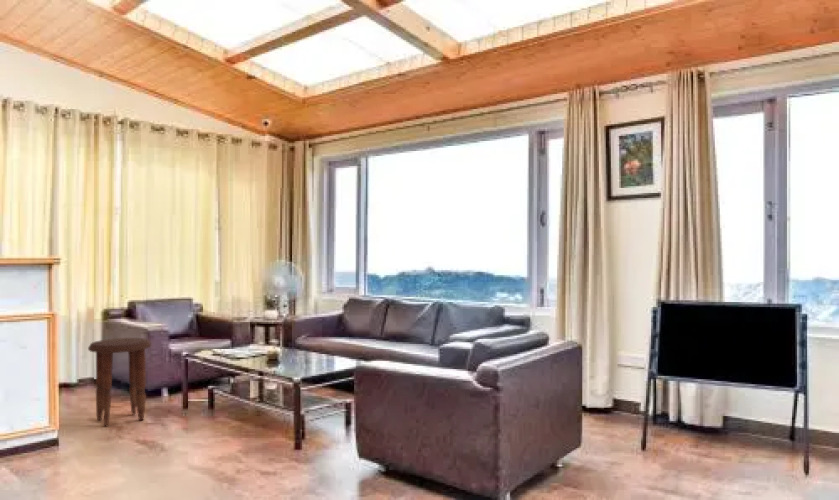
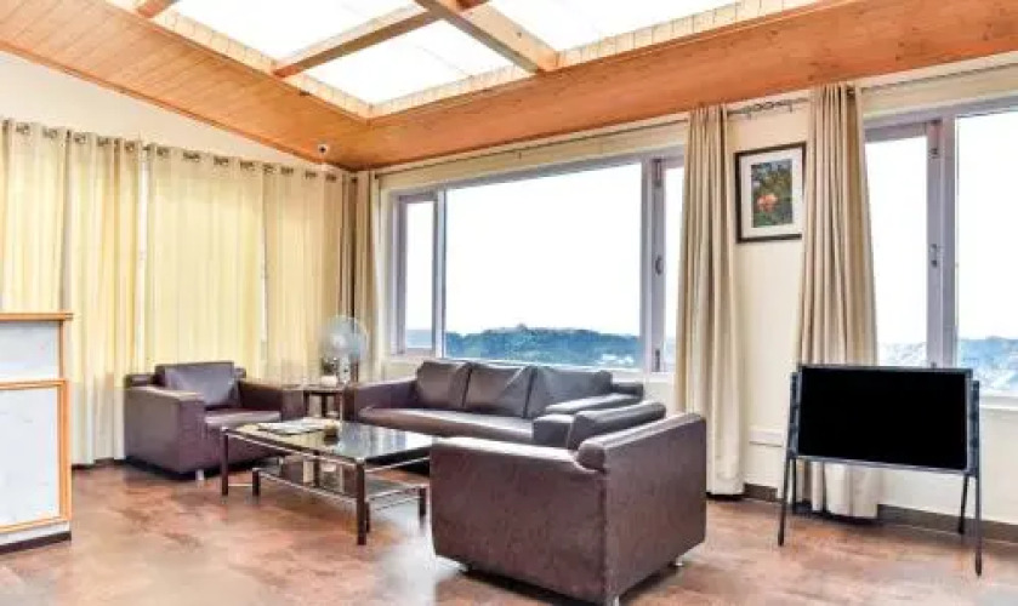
- side table [87,337,152,428]
